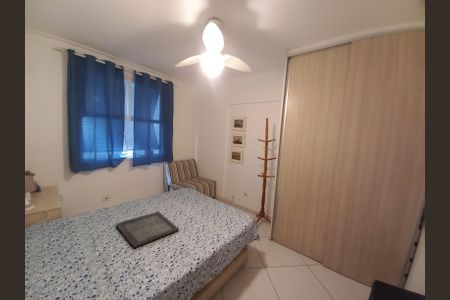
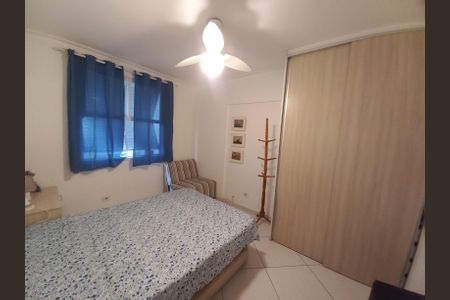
- serving tray [115,211,180,249]
